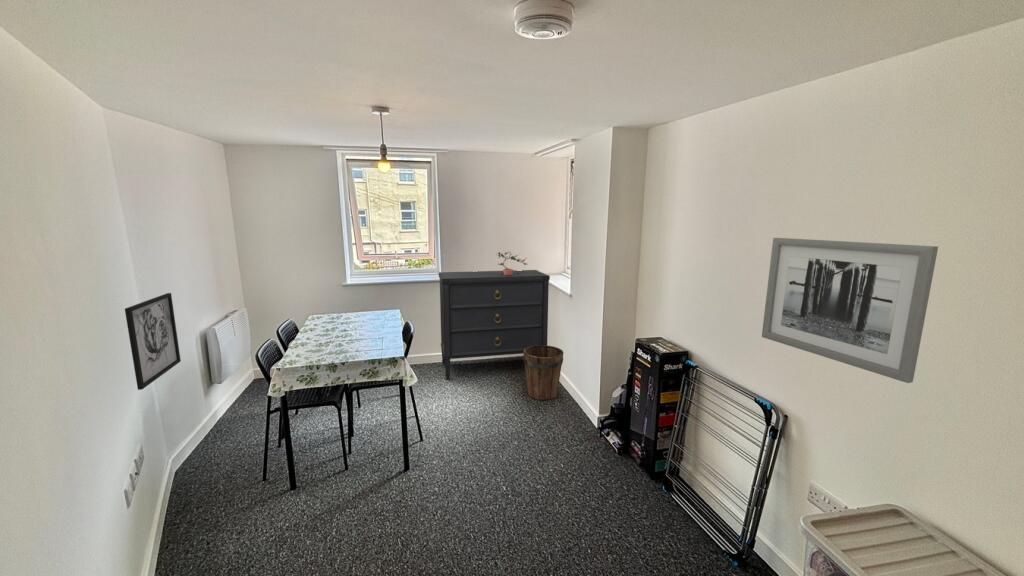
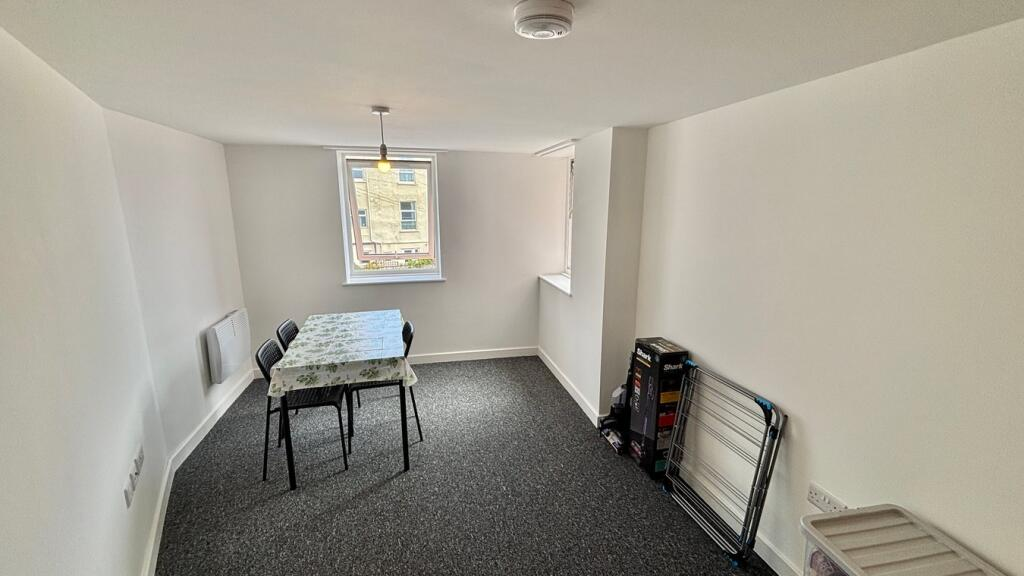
- wall art [761,237,939,384]
- wall art [124,292,182,391]
- dresser [438,269,551,380]
- bucket [522,345,564,401]
- potted plant [495,251,528,275]
